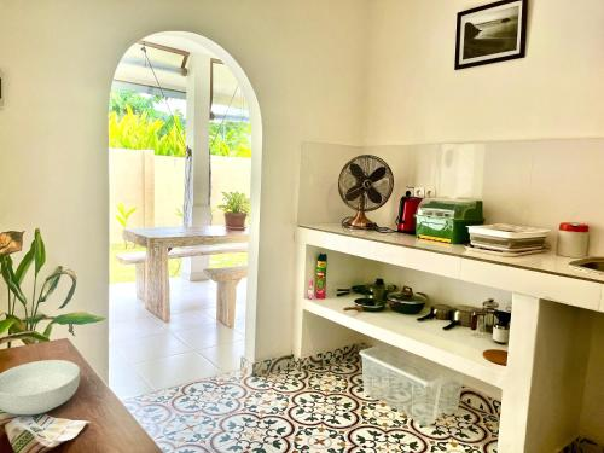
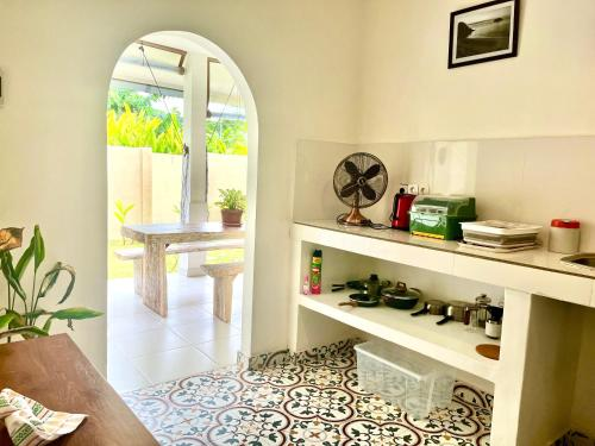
- cereal bowl [0,359,81,416]
